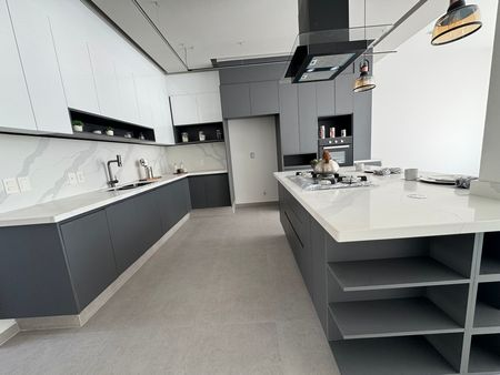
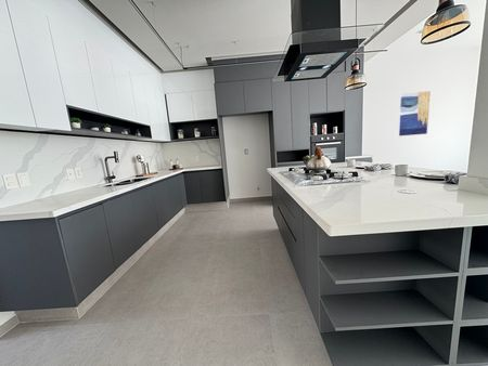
+ wall art [398,90,432,136]
